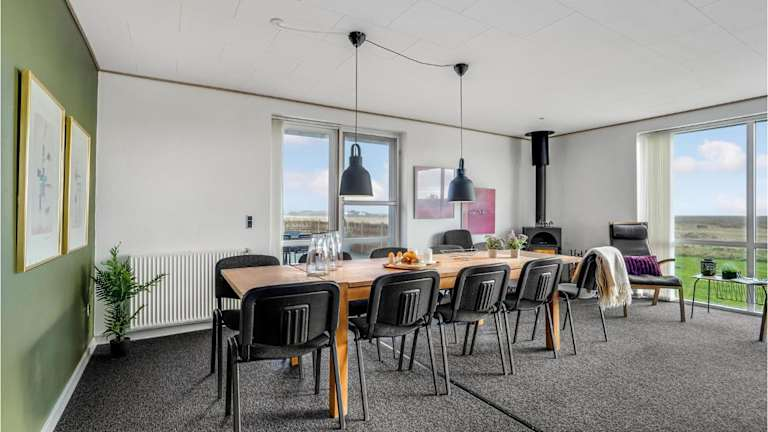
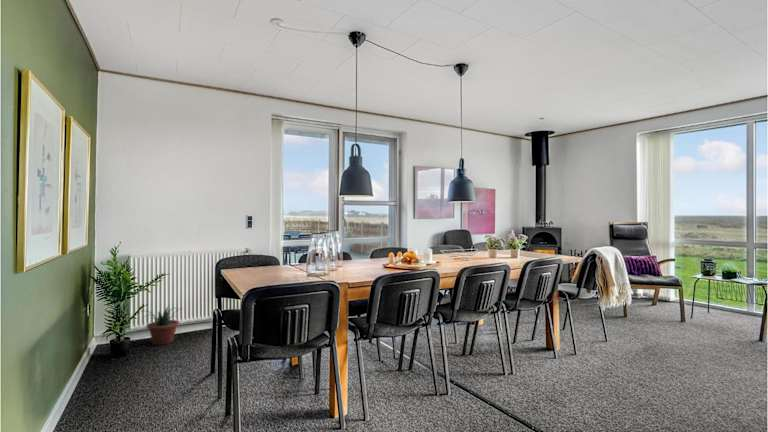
+ potted plant [140,305,184,346]
